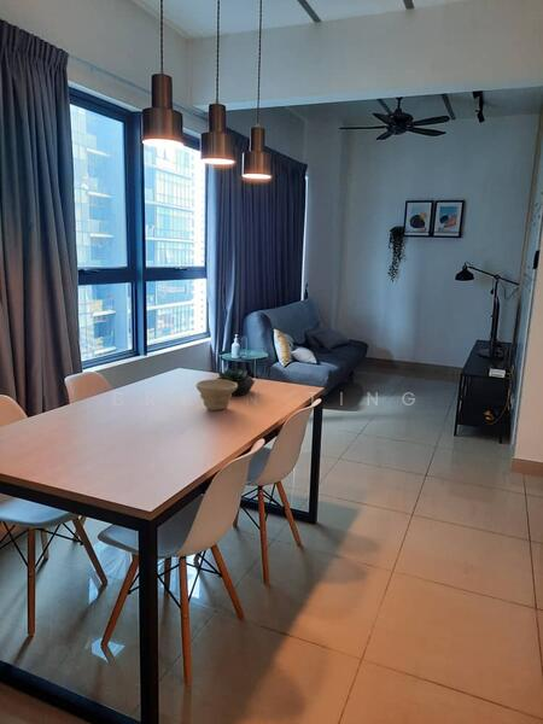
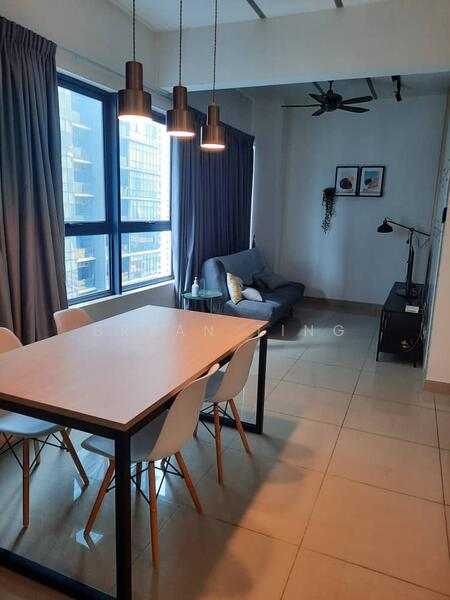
- bowl [194,378,238,411]
- succulent plant [216,368,256,397]
